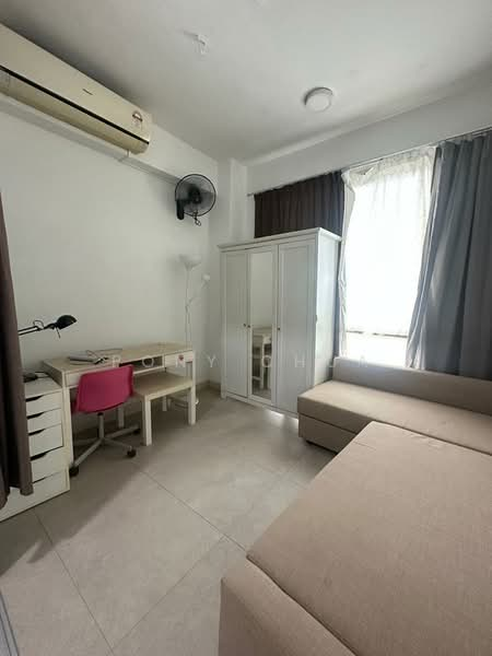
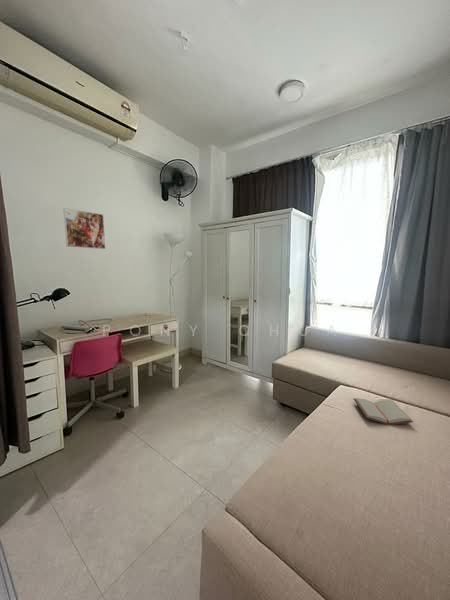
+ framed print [62,207,106,250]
+ paperback book [352,397,414,426]
